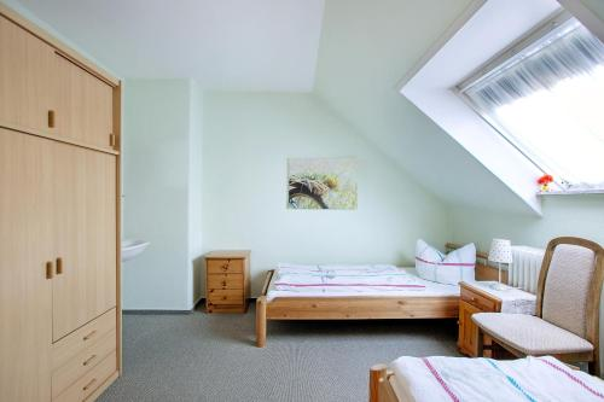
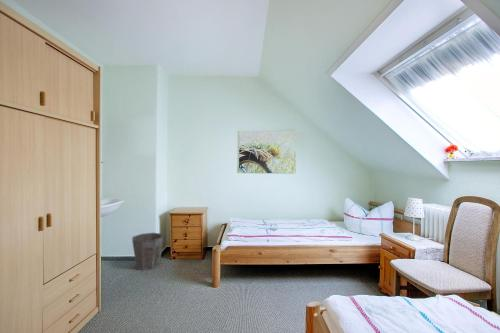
+ waste bin [131,232,164,272]
